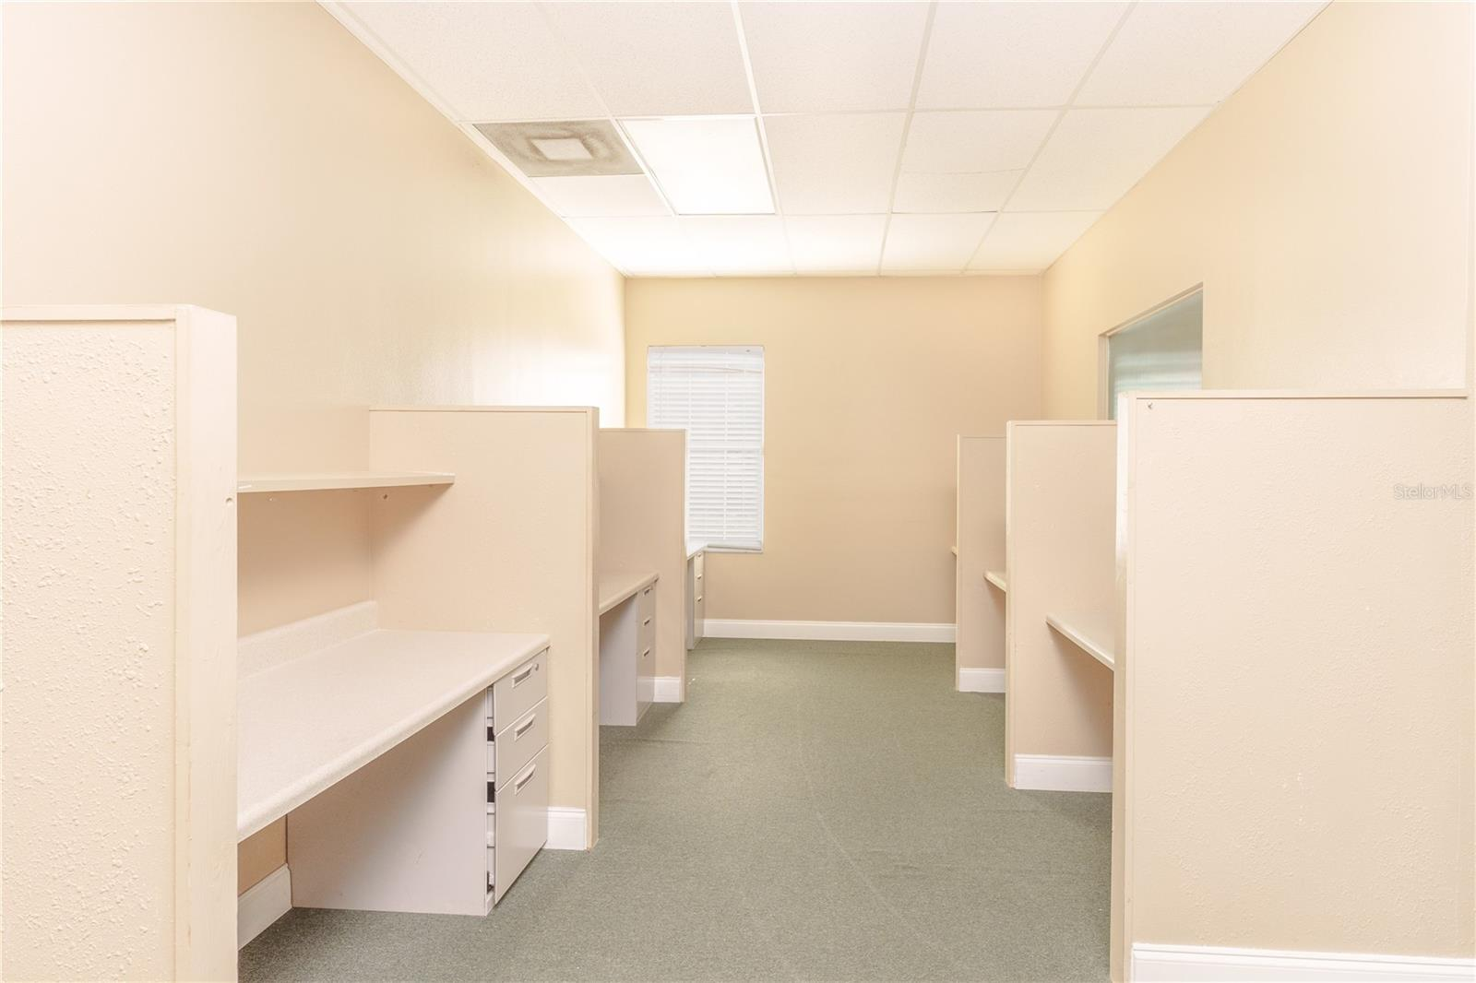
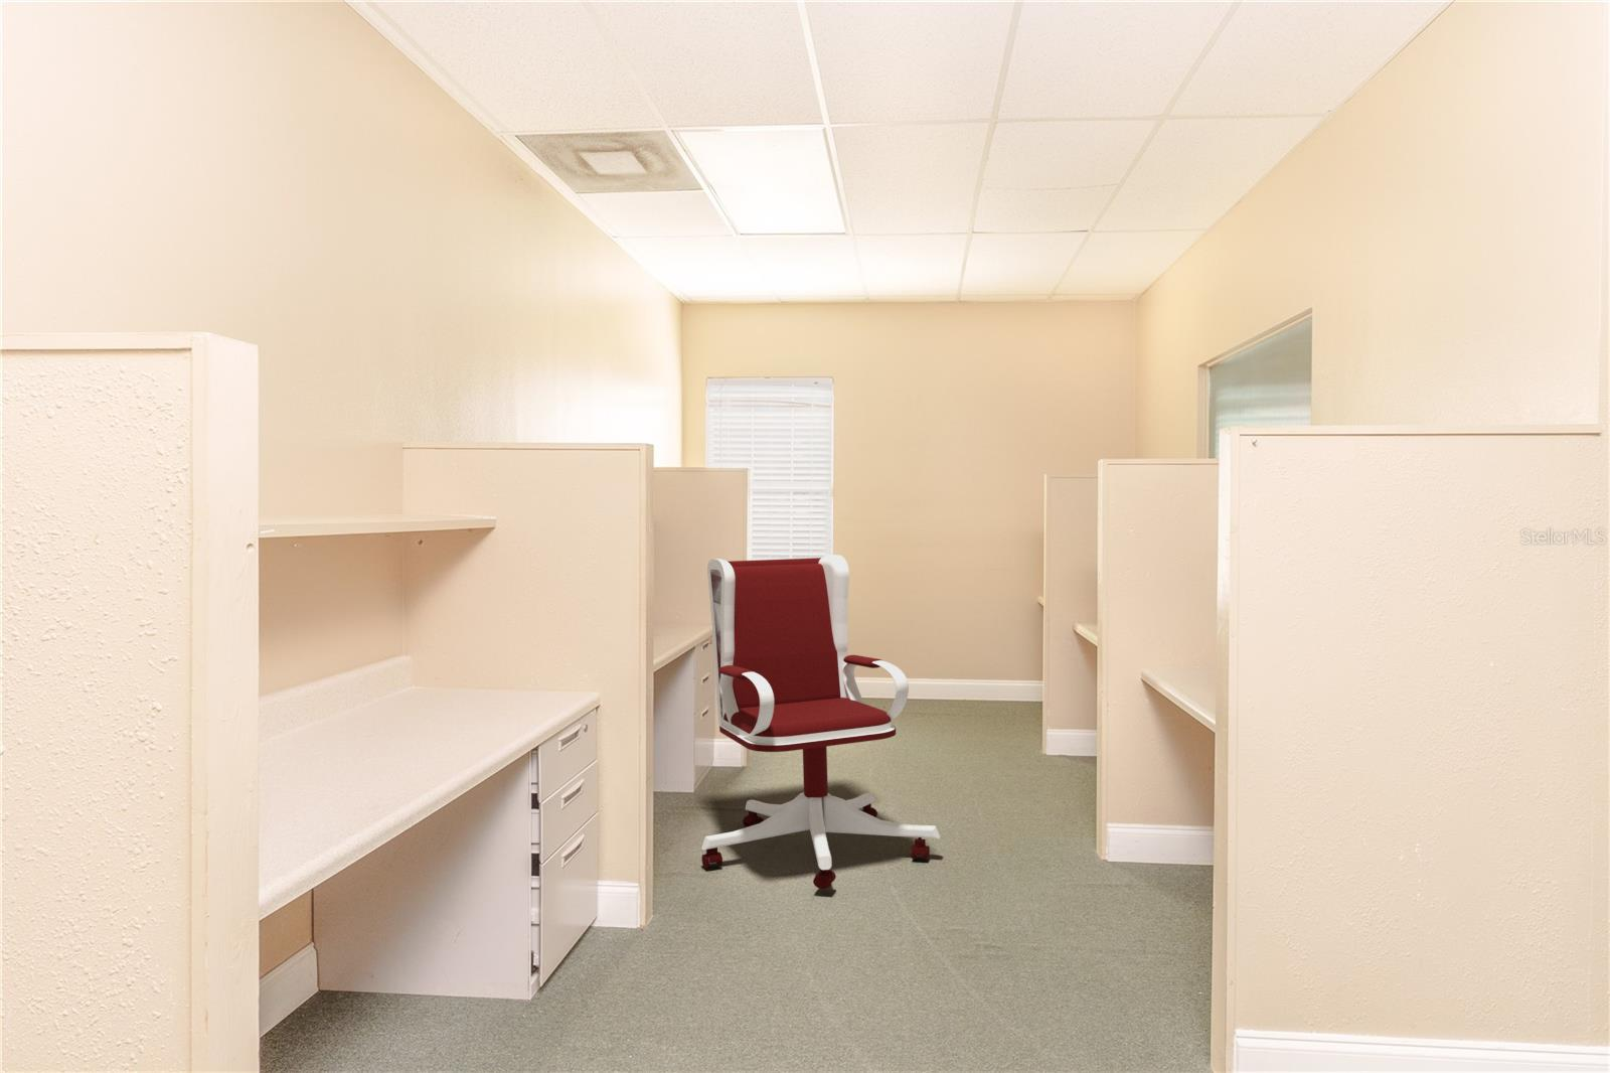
+ office chair [700,553,941,890]
